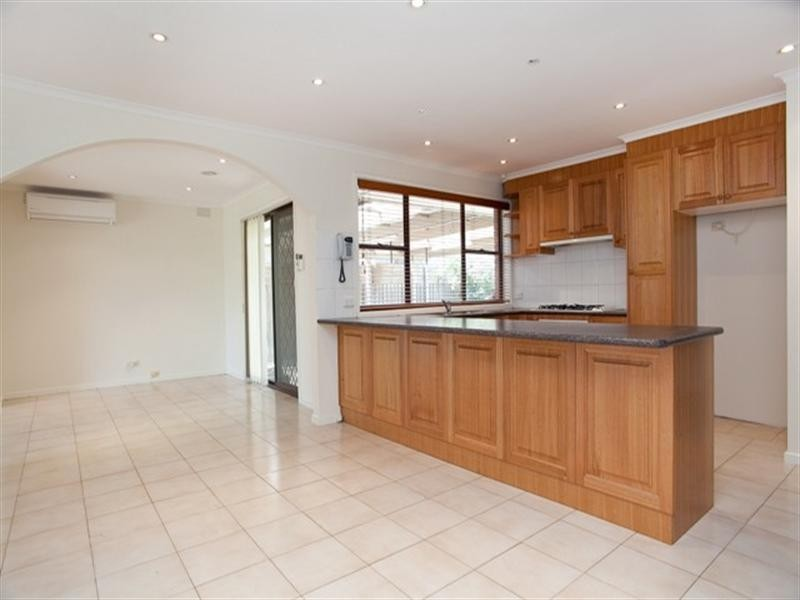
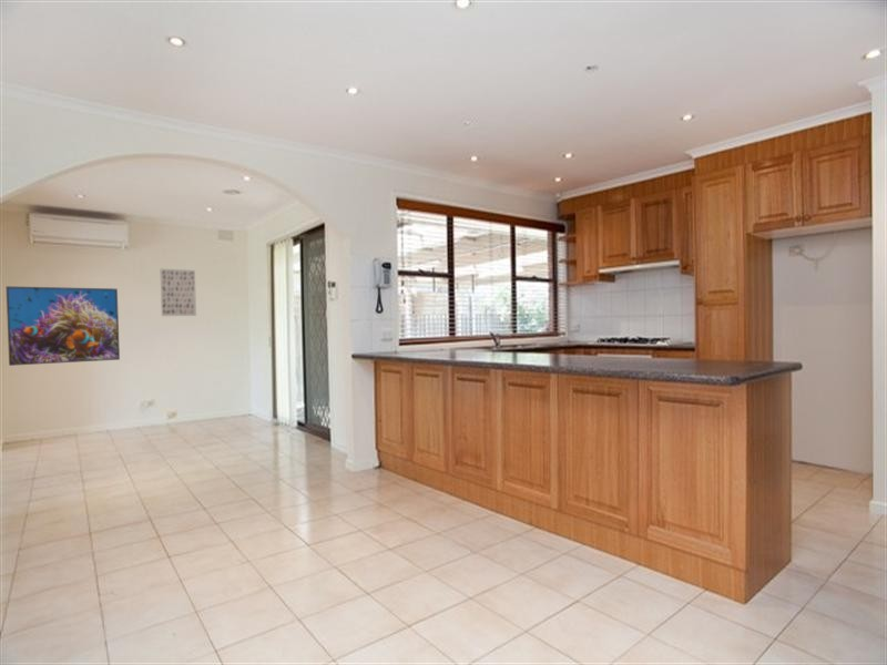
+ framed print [6,285,121,367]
+ wall art [160,268,197,317]
